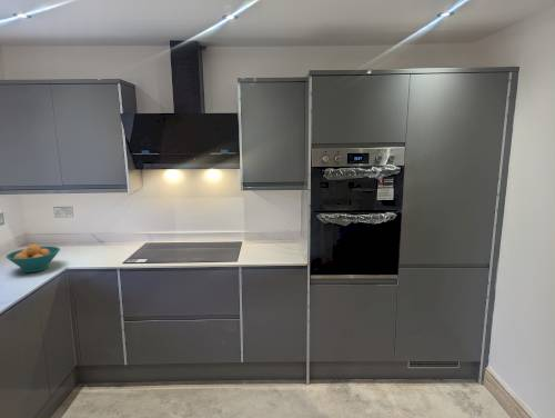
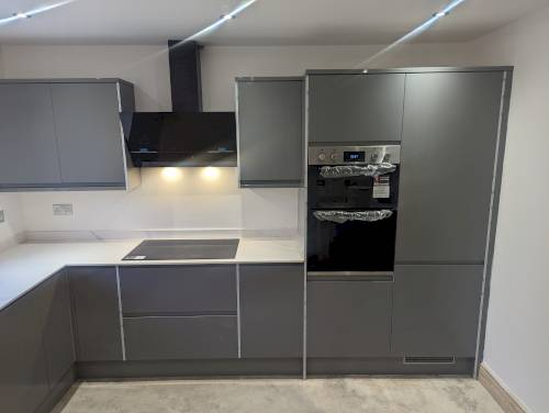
- fruit bowl [6,243,61,273]
